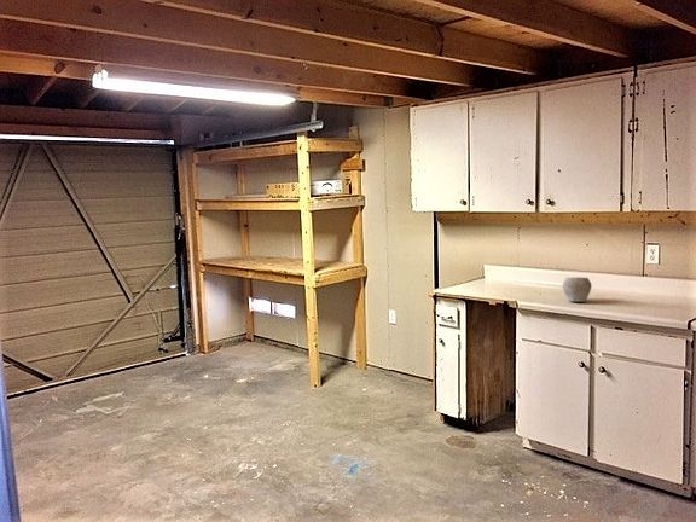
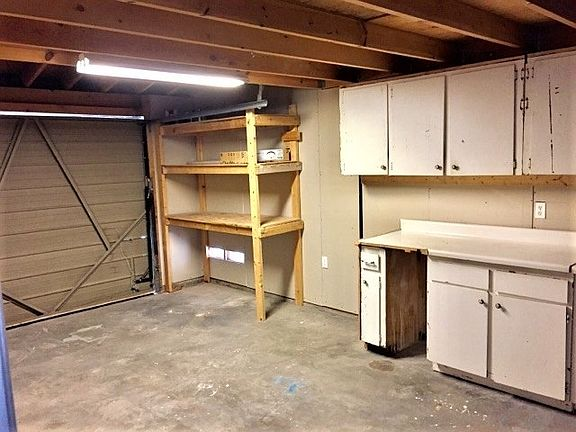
- bowl [562,276,593,303]
